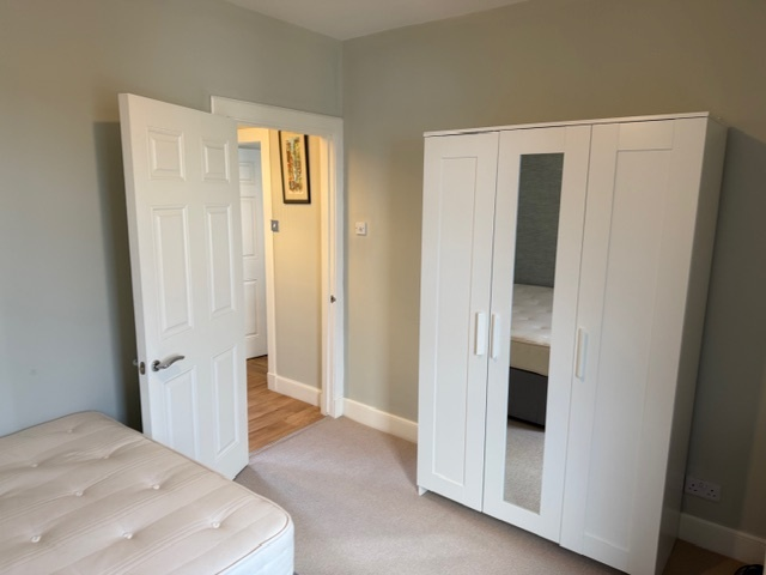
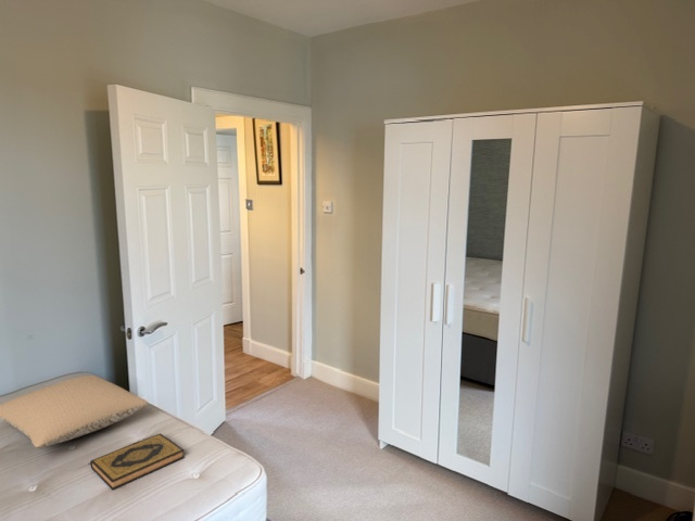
+ hardback book [89,432,186,492]
+ pillow [0,374,149,449]
